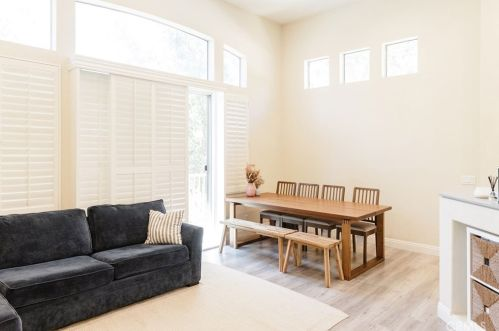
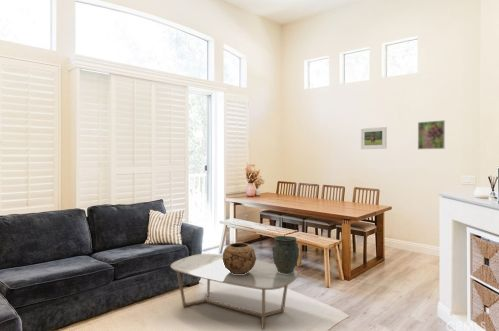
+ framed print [360,126,388,150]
+ decorative bowl [222,242,257,274]
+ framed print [417,119,446,150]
+ vase [271,235,300,274]
+ coffee table [170,253,300,331]
